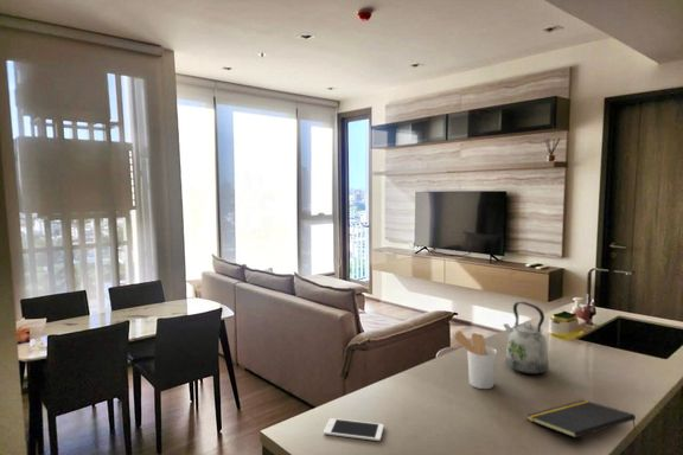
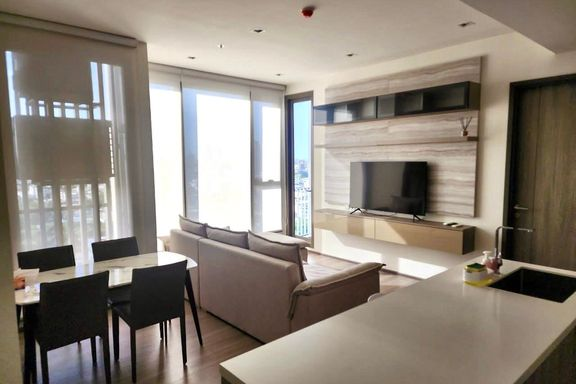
- kettle [502,301,550,376]
- notepad [525,399,637,438]
- cell phone [323,417,385,442]
- utensil holder [452,329,498,390]
